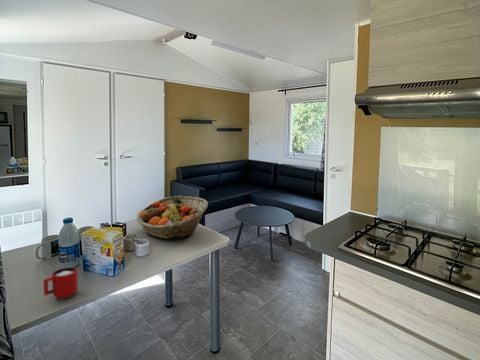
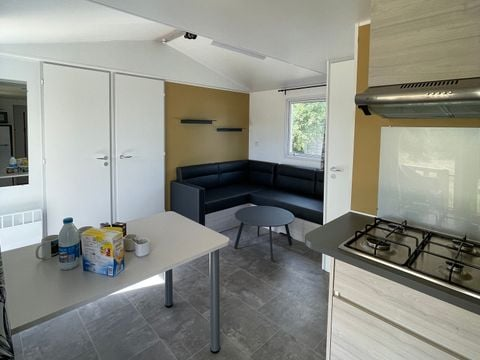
- fruit basket [135,195,209,240]
- mug [42,267,79,300]
